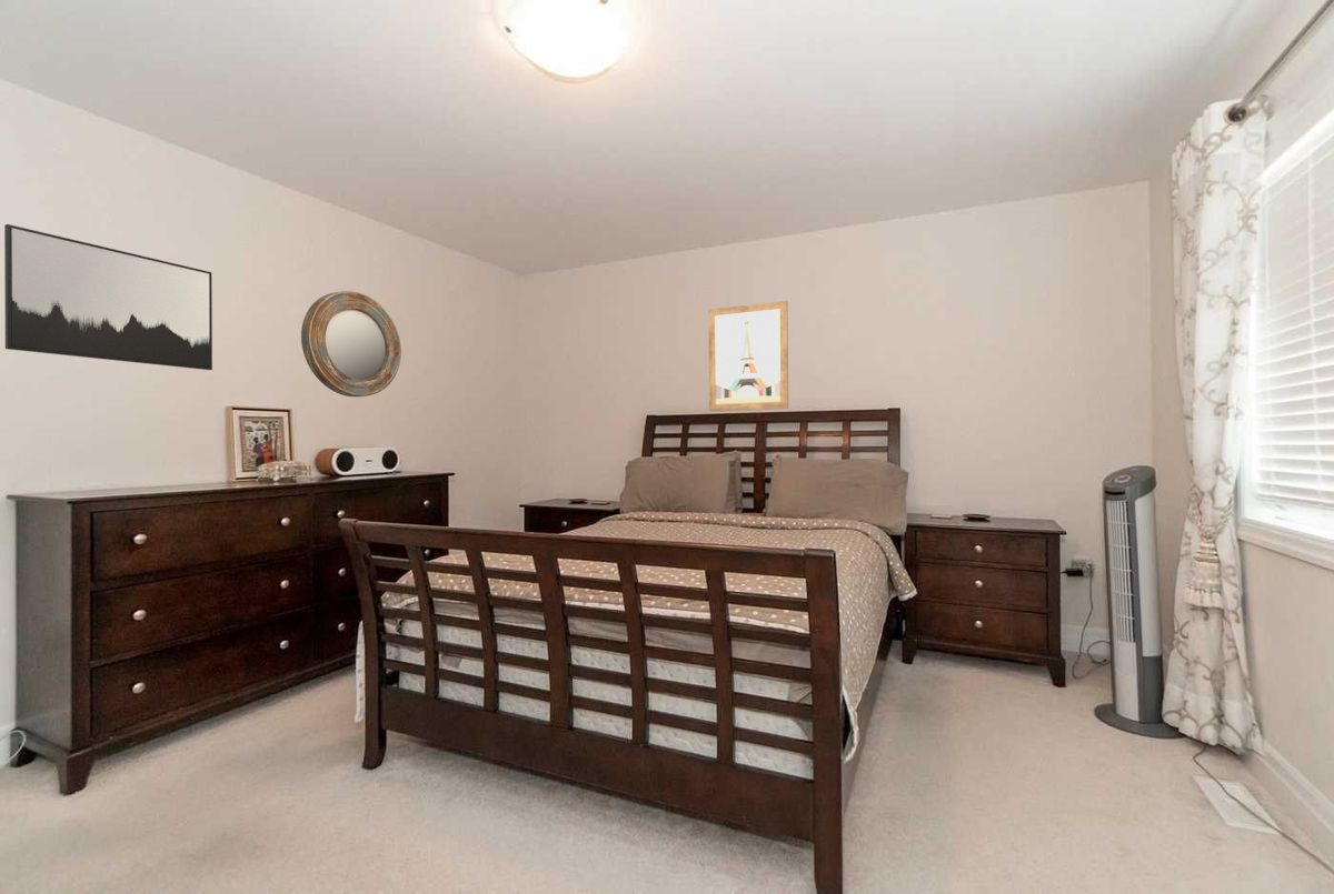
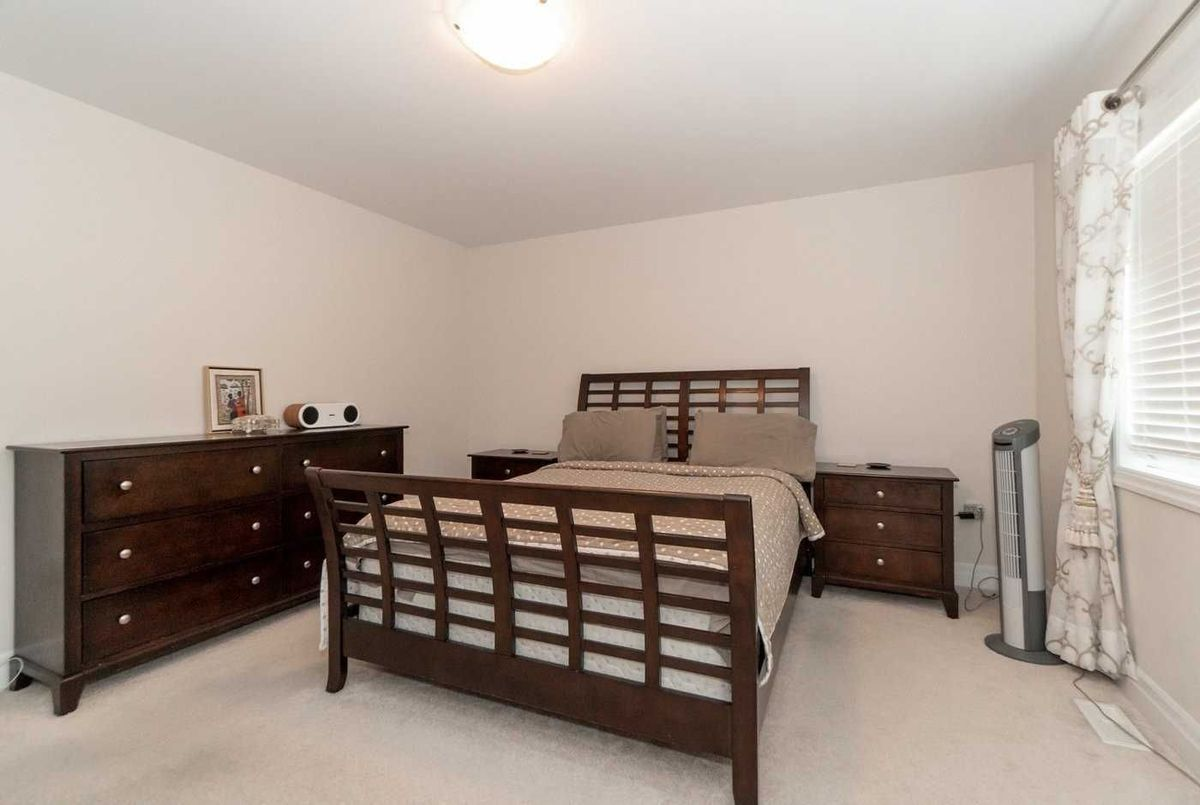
- wall art [707,300,789,412]
- wall art [3,223,213,371]
- home mirror [300,290,402,398]
